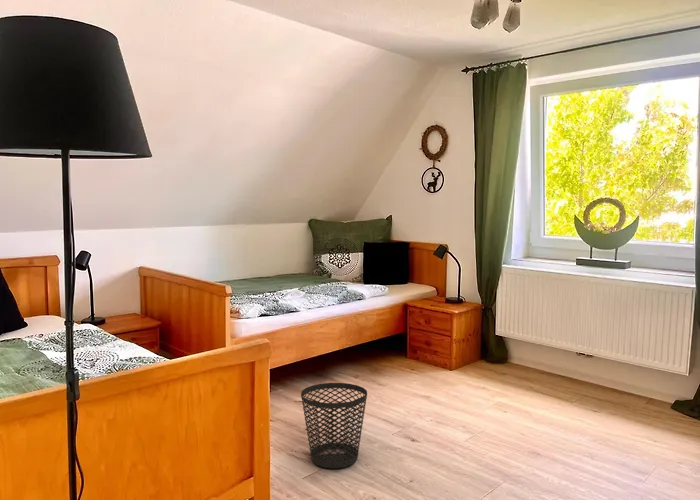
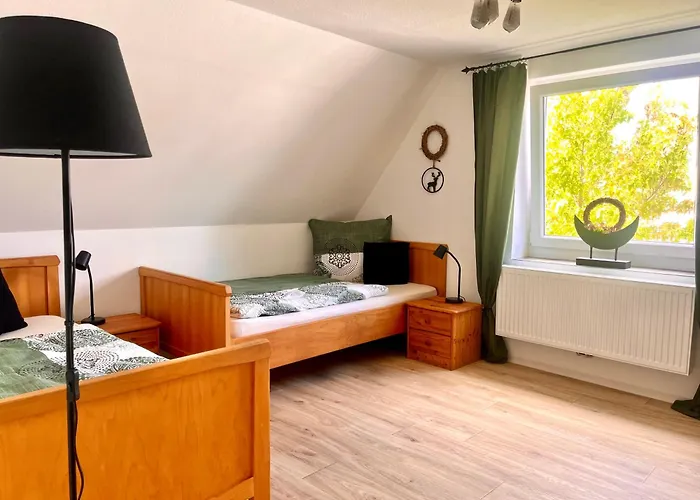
- wastebasket [300,382,368,469]
